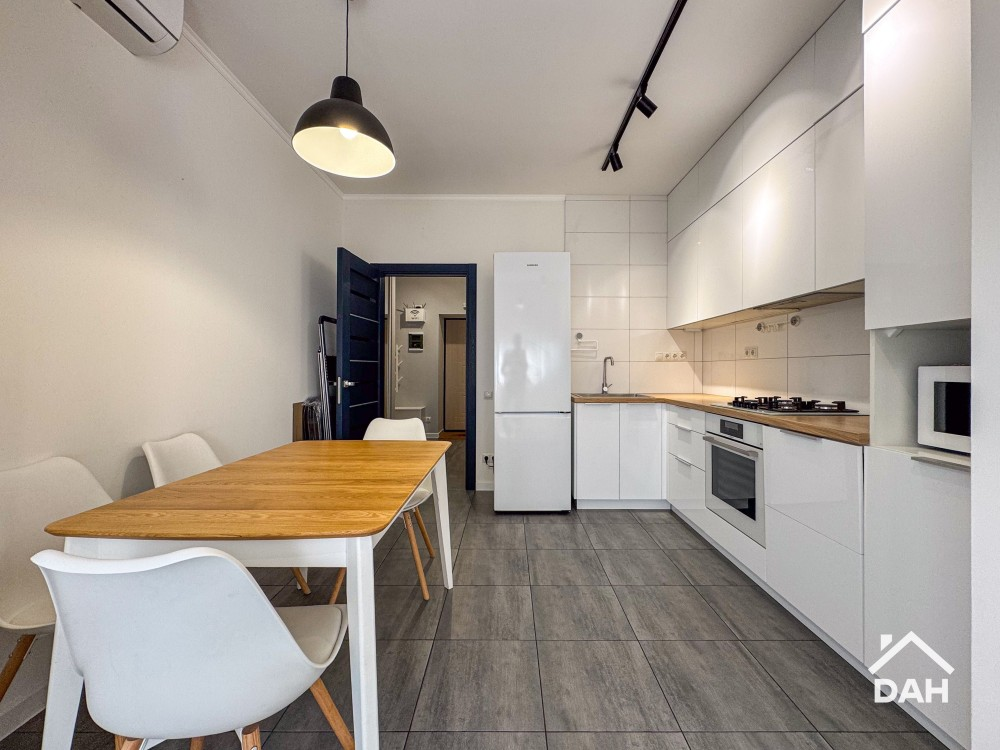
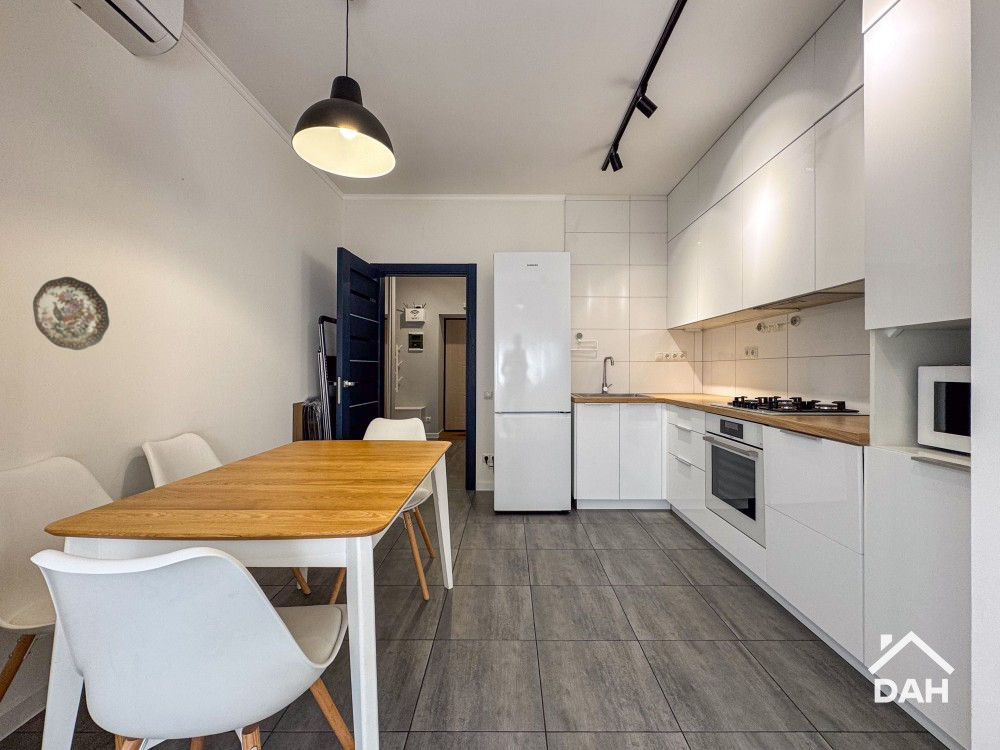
+ decorative plate [32,276,110,351]
